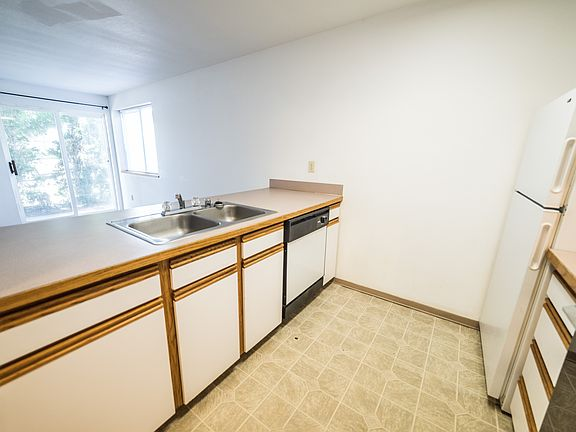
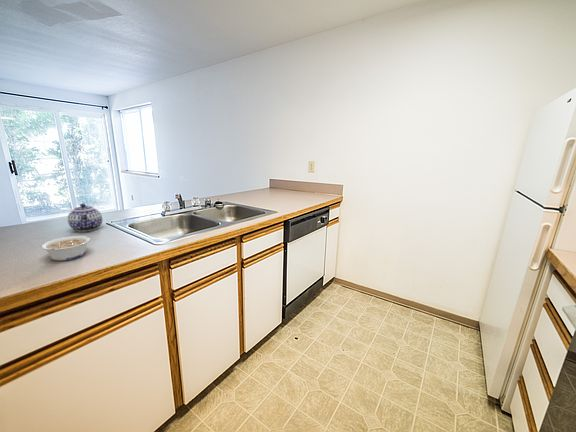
+ teapot [67,203,103,233]
+ legume [40,235,91,261]
